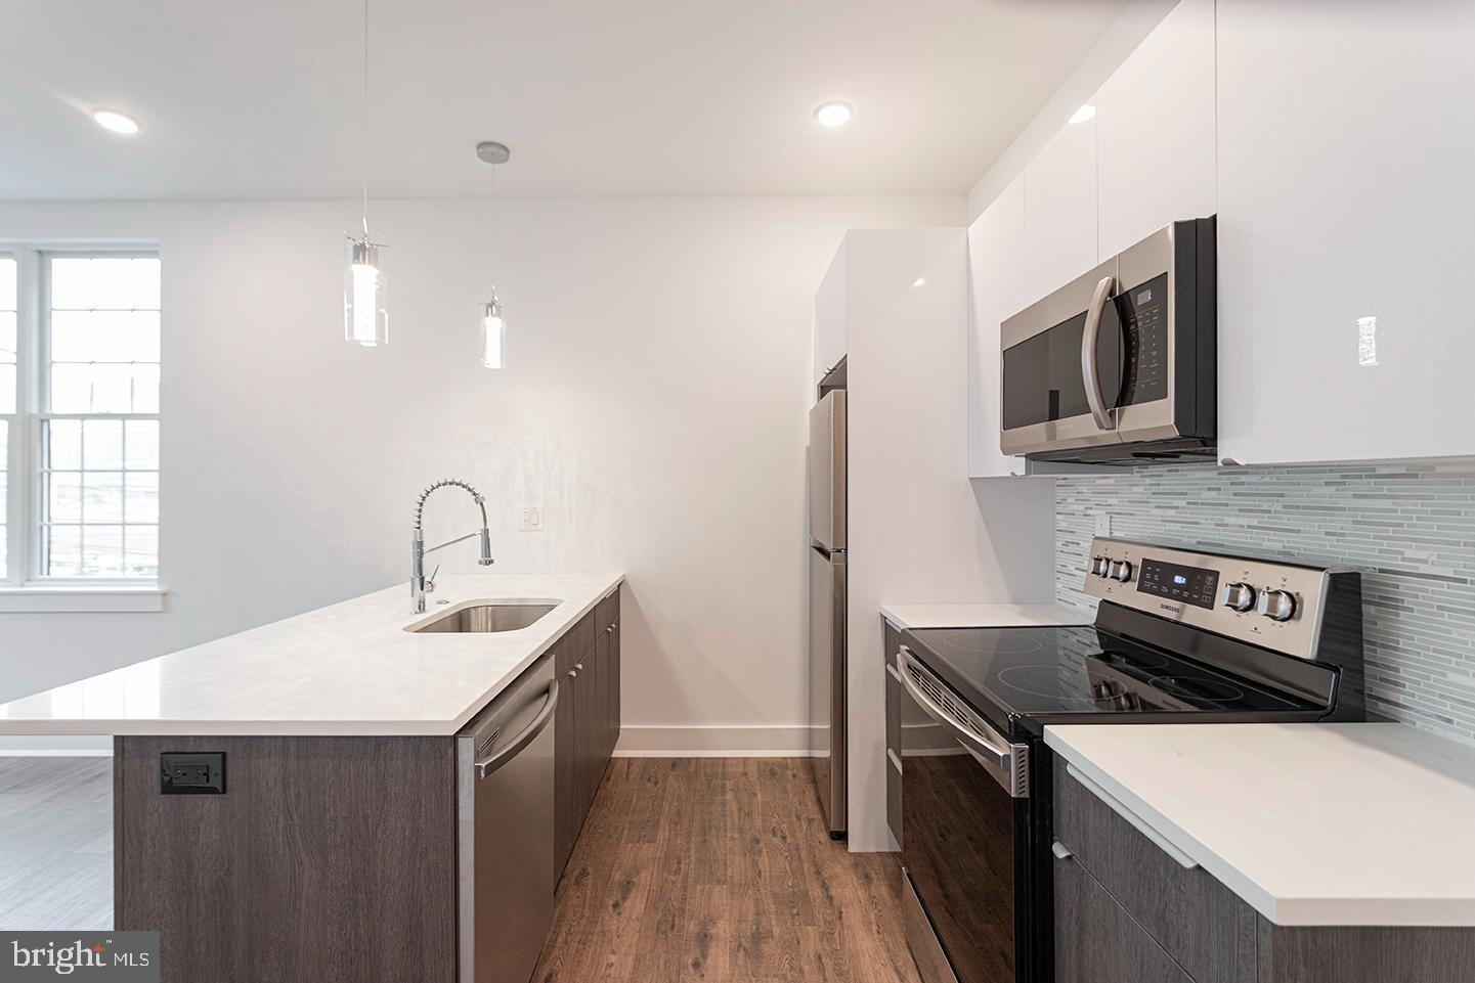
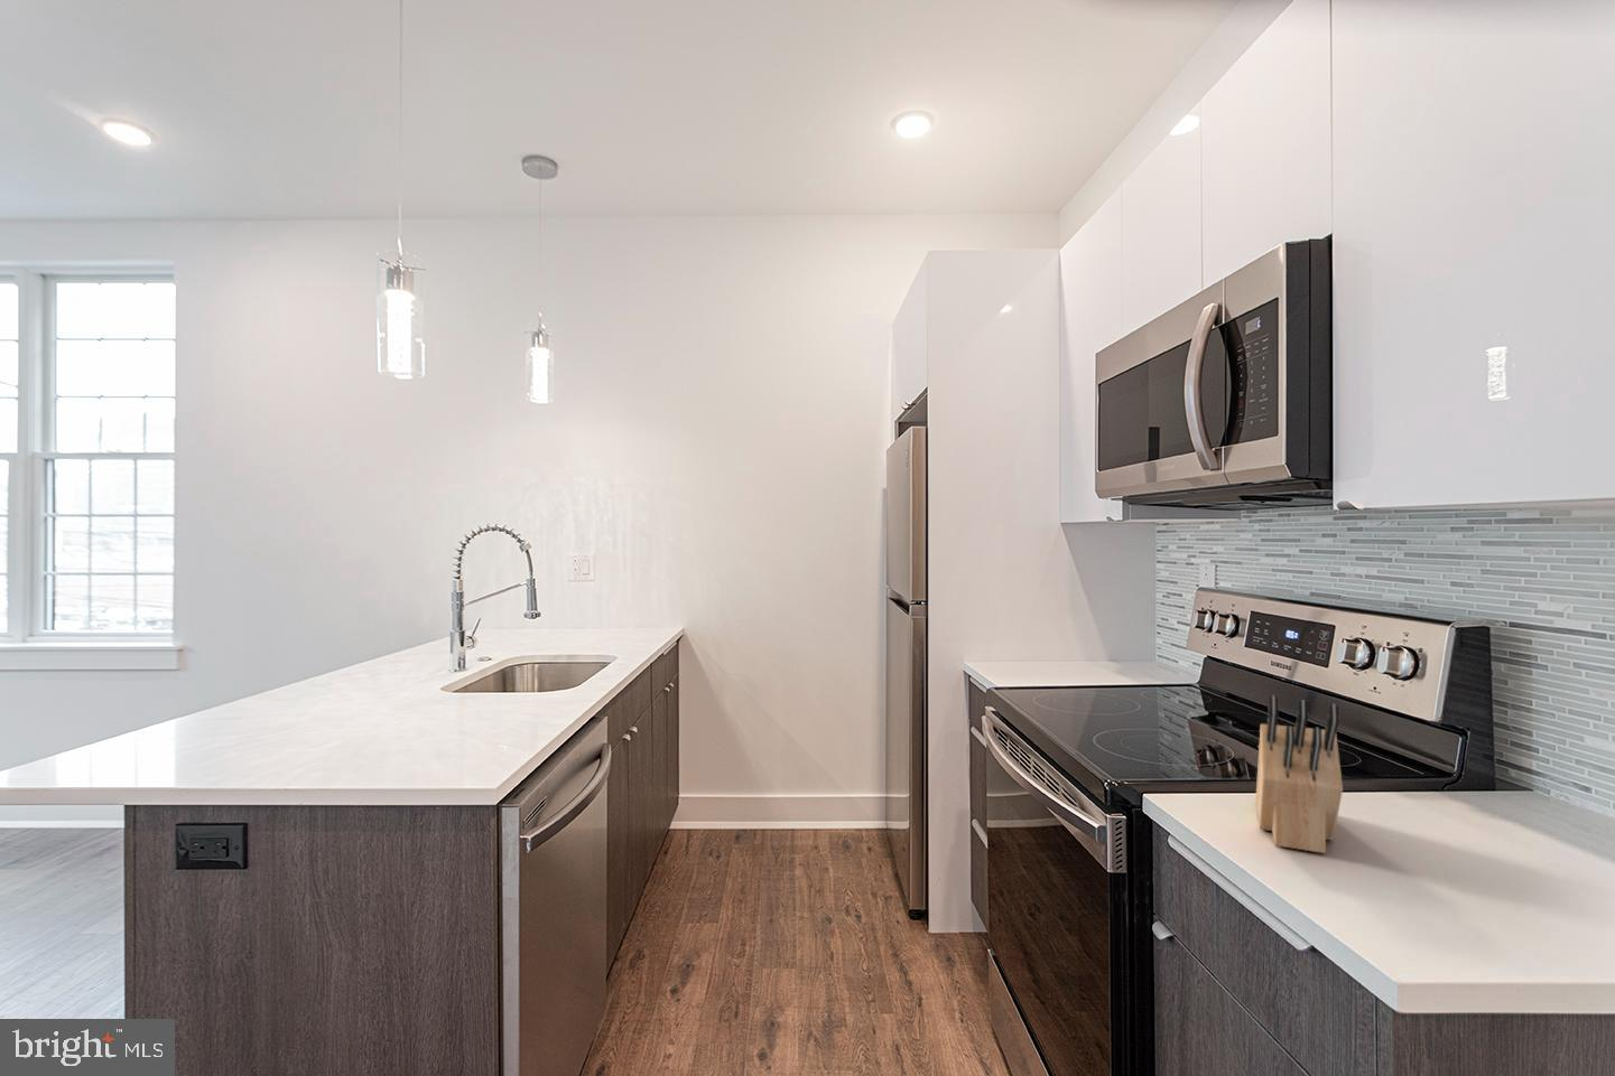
+ knife block [1256,694,1343,854]
